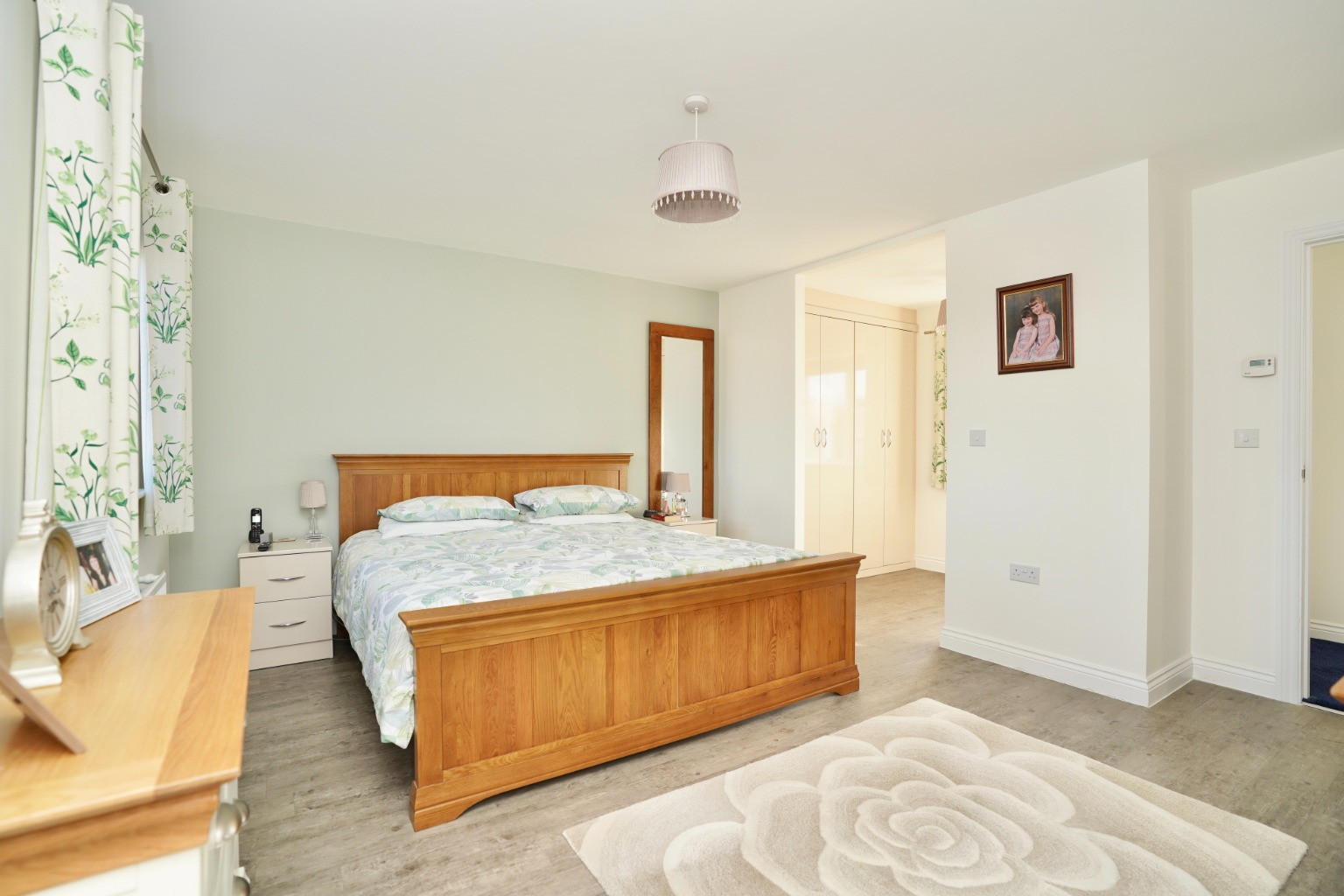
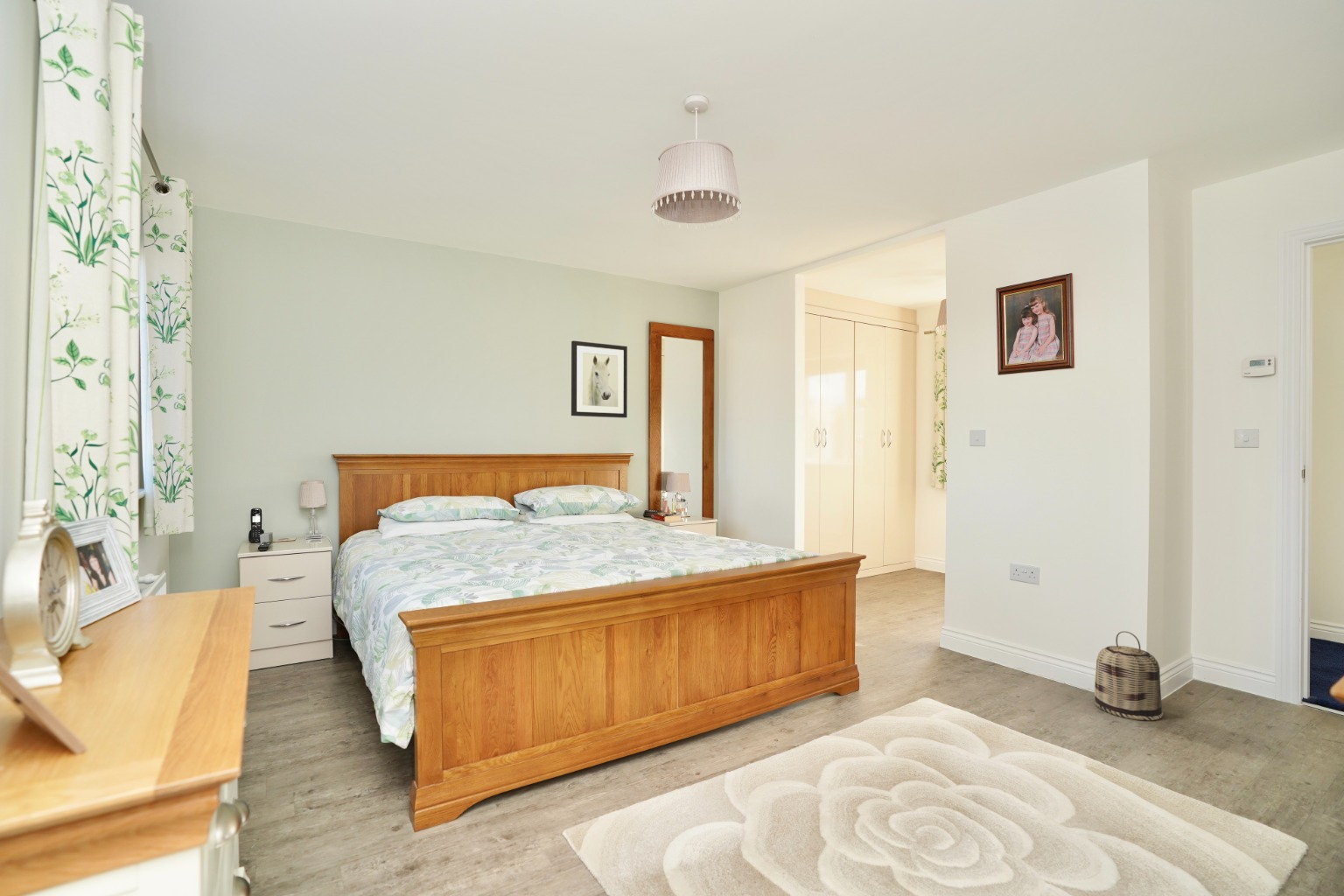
+ wall art [570,339,628,418]
+ basket [1093,630,1164,721]
